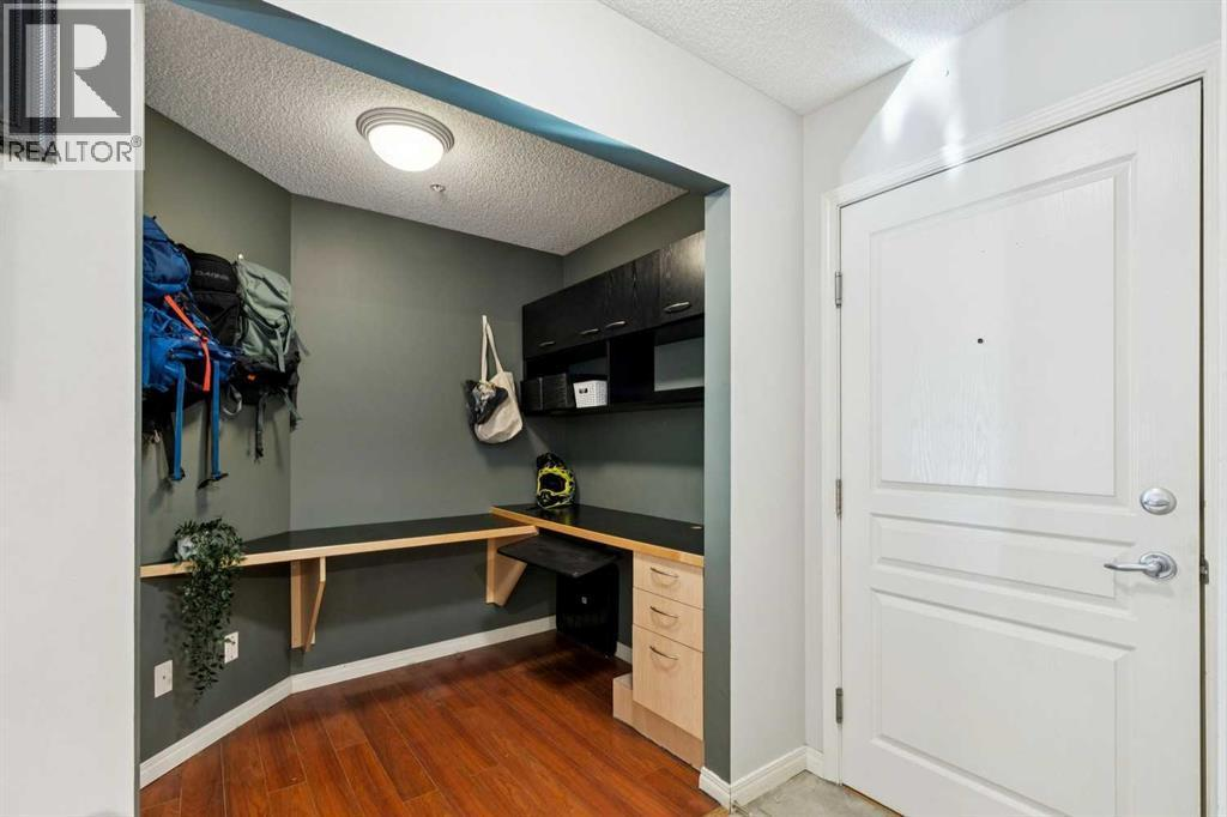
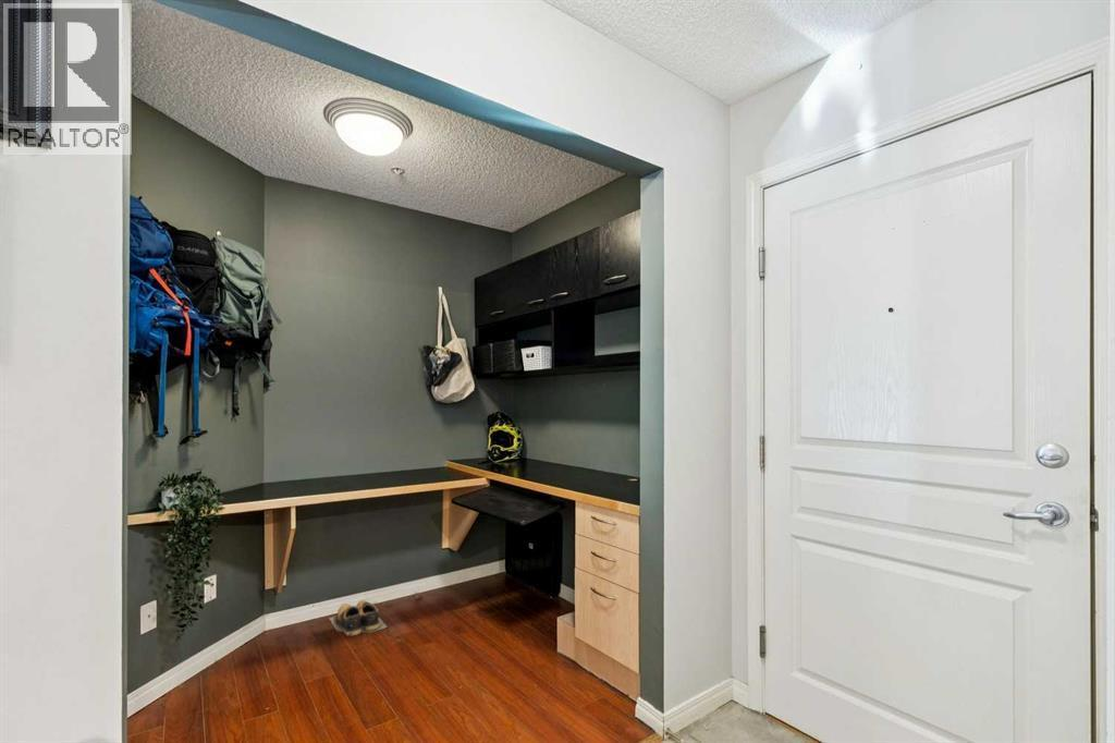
+ shoes [328,599,389,637]
